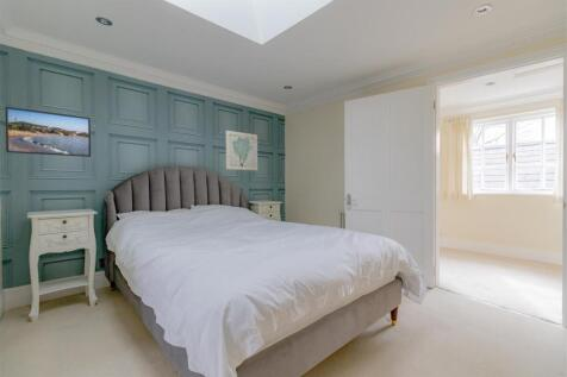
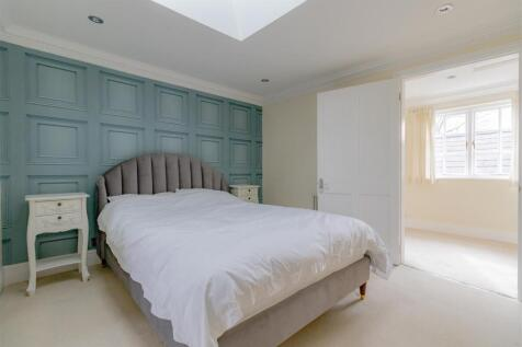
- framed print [4,106,92,158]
- wall art [225,130,258,171]
